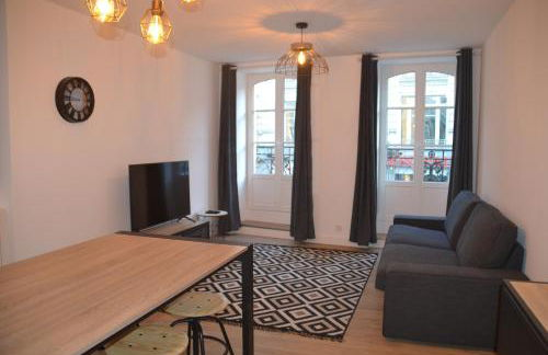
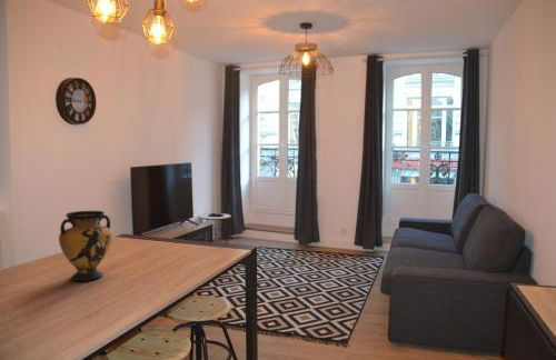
+ vase [58,210,113,282]
